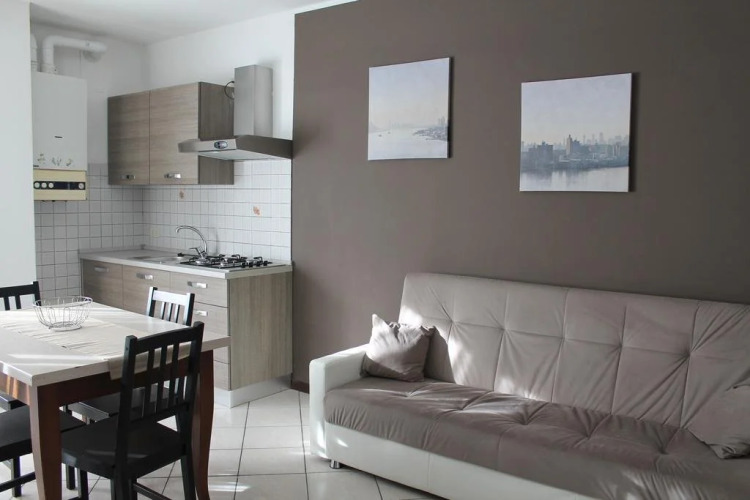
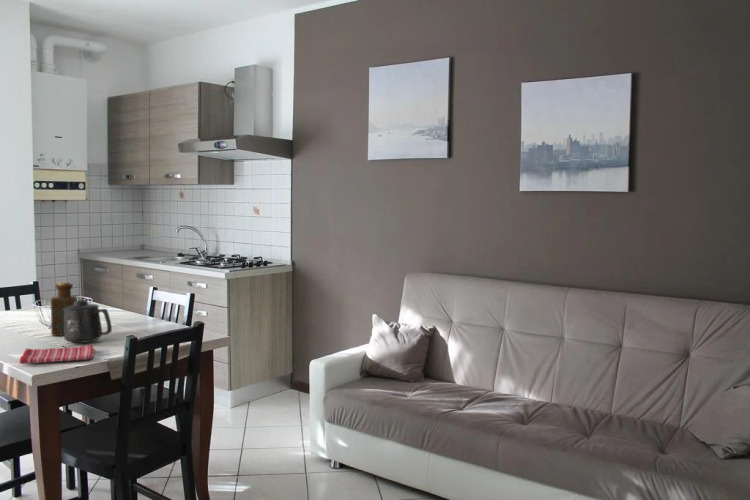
+ dish towel [19,344,96,365]
+ mug [63,299,113,344]
+ bottle [50,281,78,337]
